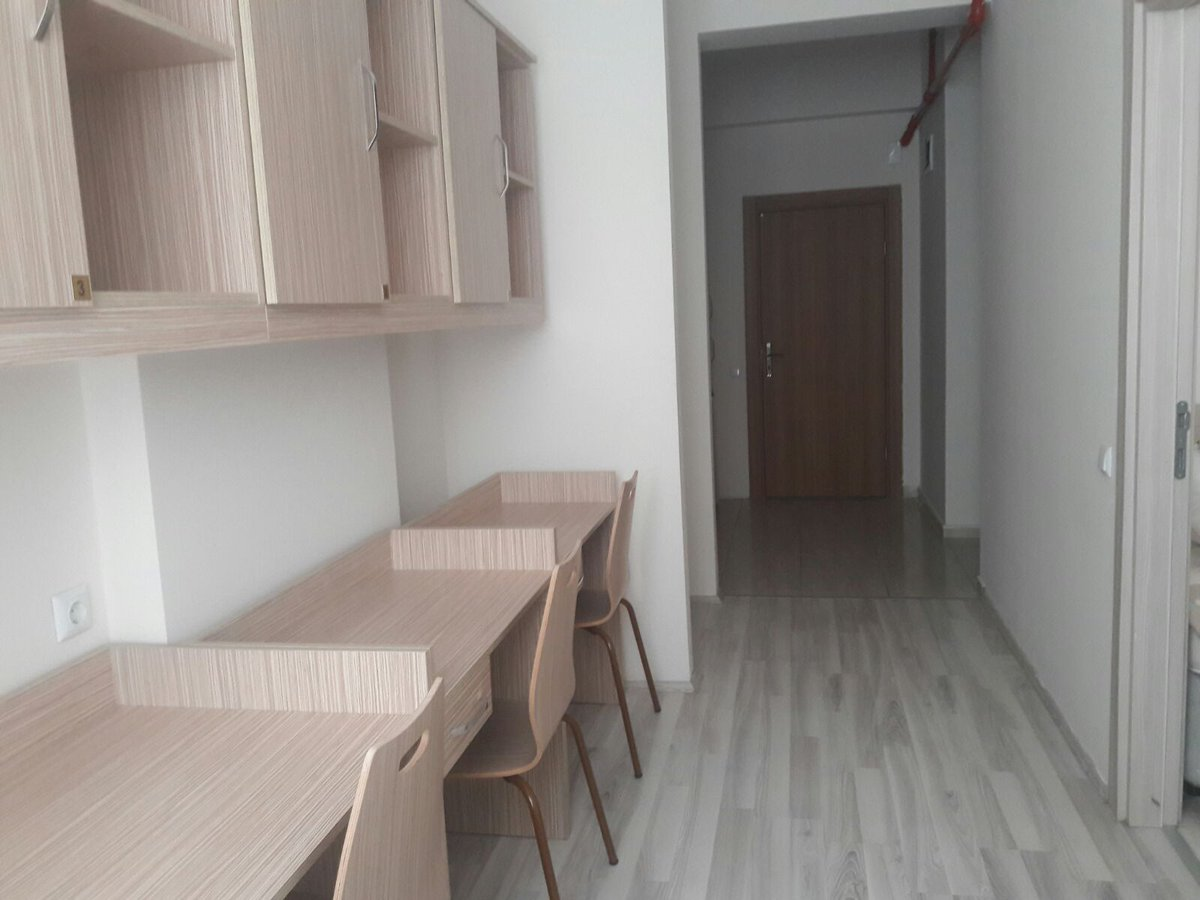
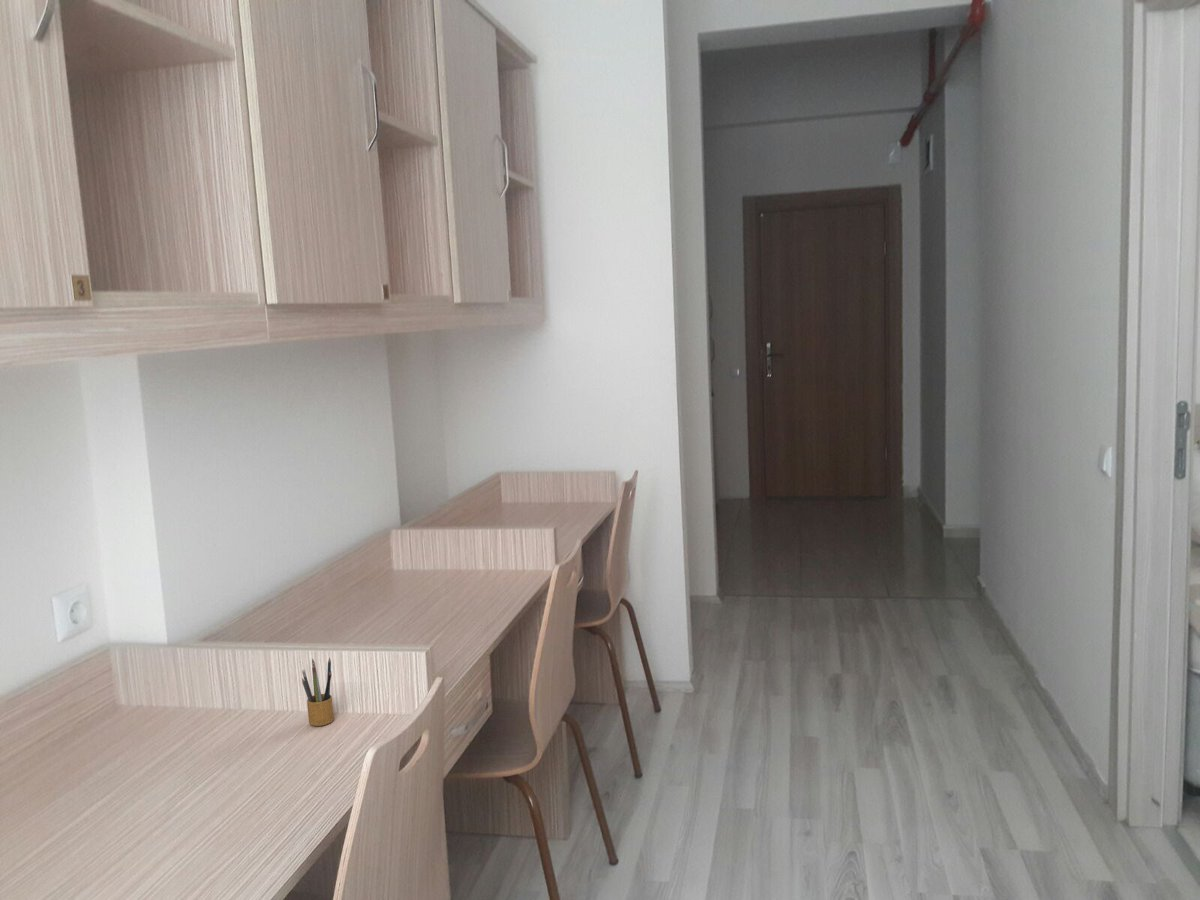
+ pencil box [301,657,335,727]
